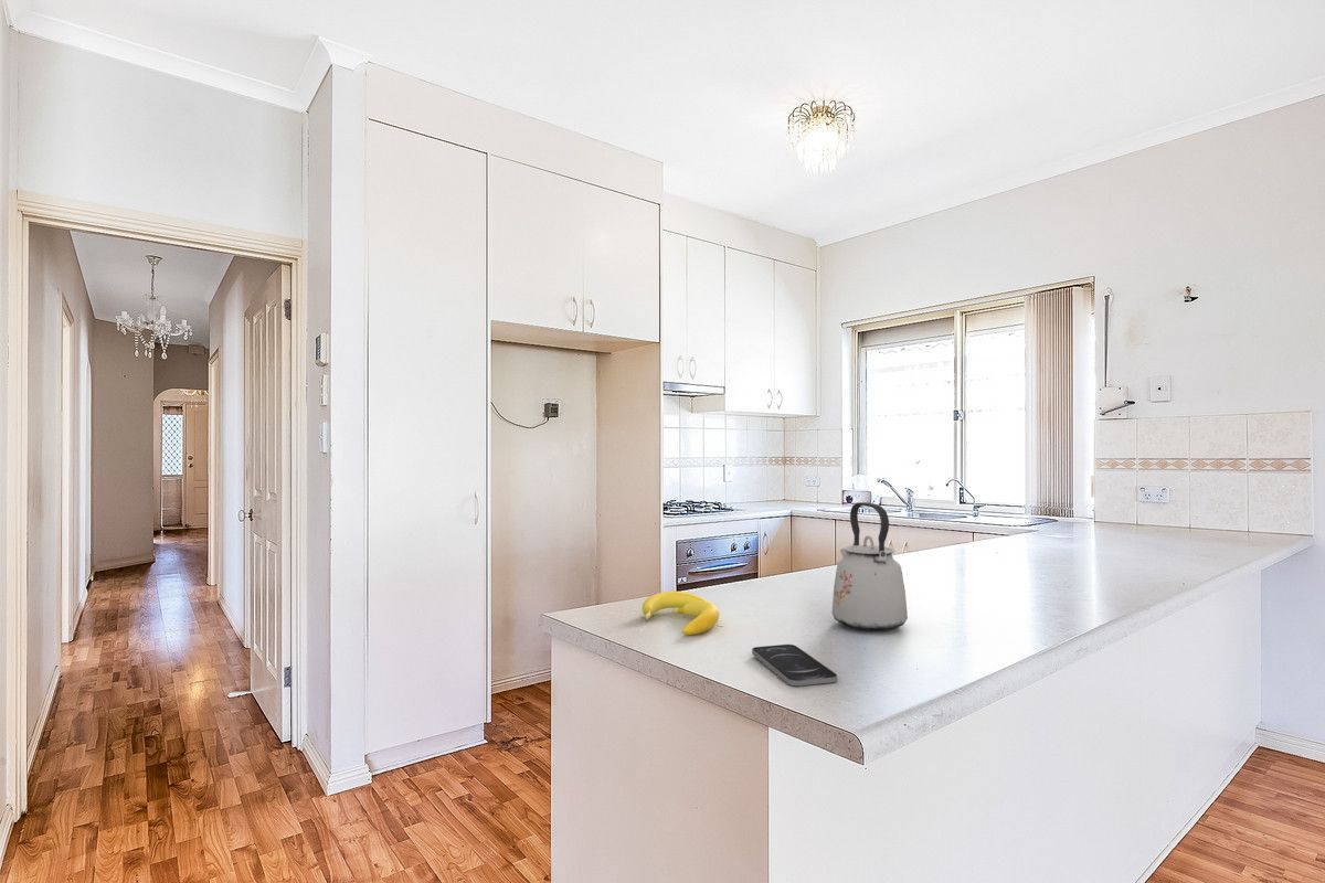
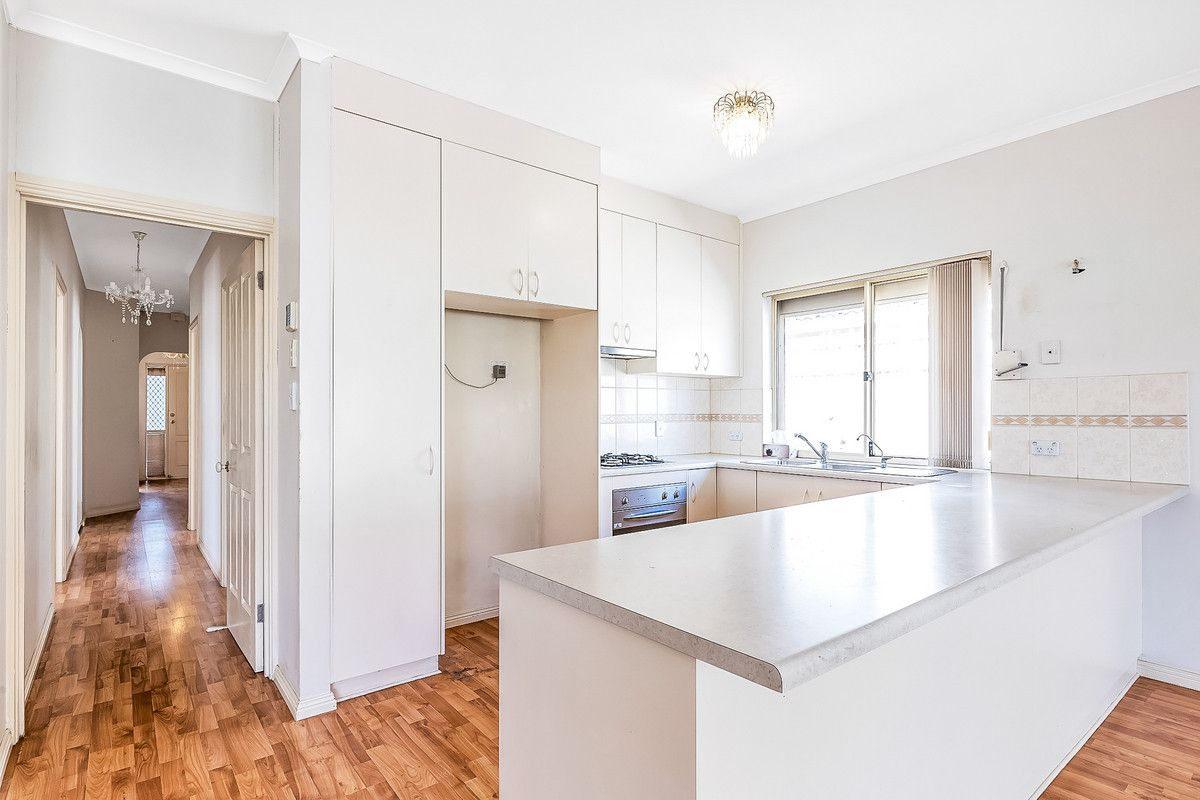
- banana [642,591,720,636]
- kettle [830,501,909,632]
- smartphone [751,643,838,687]
